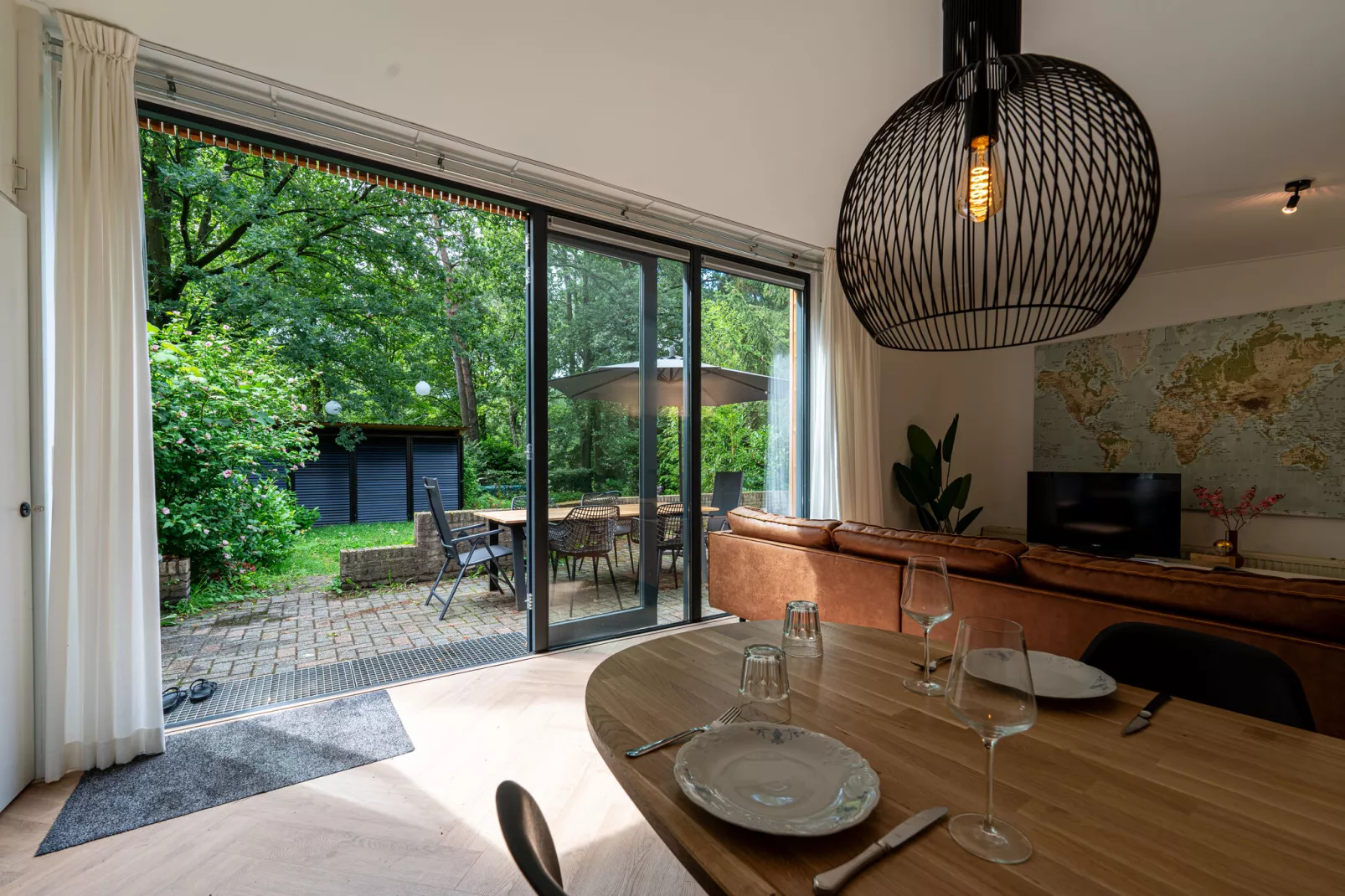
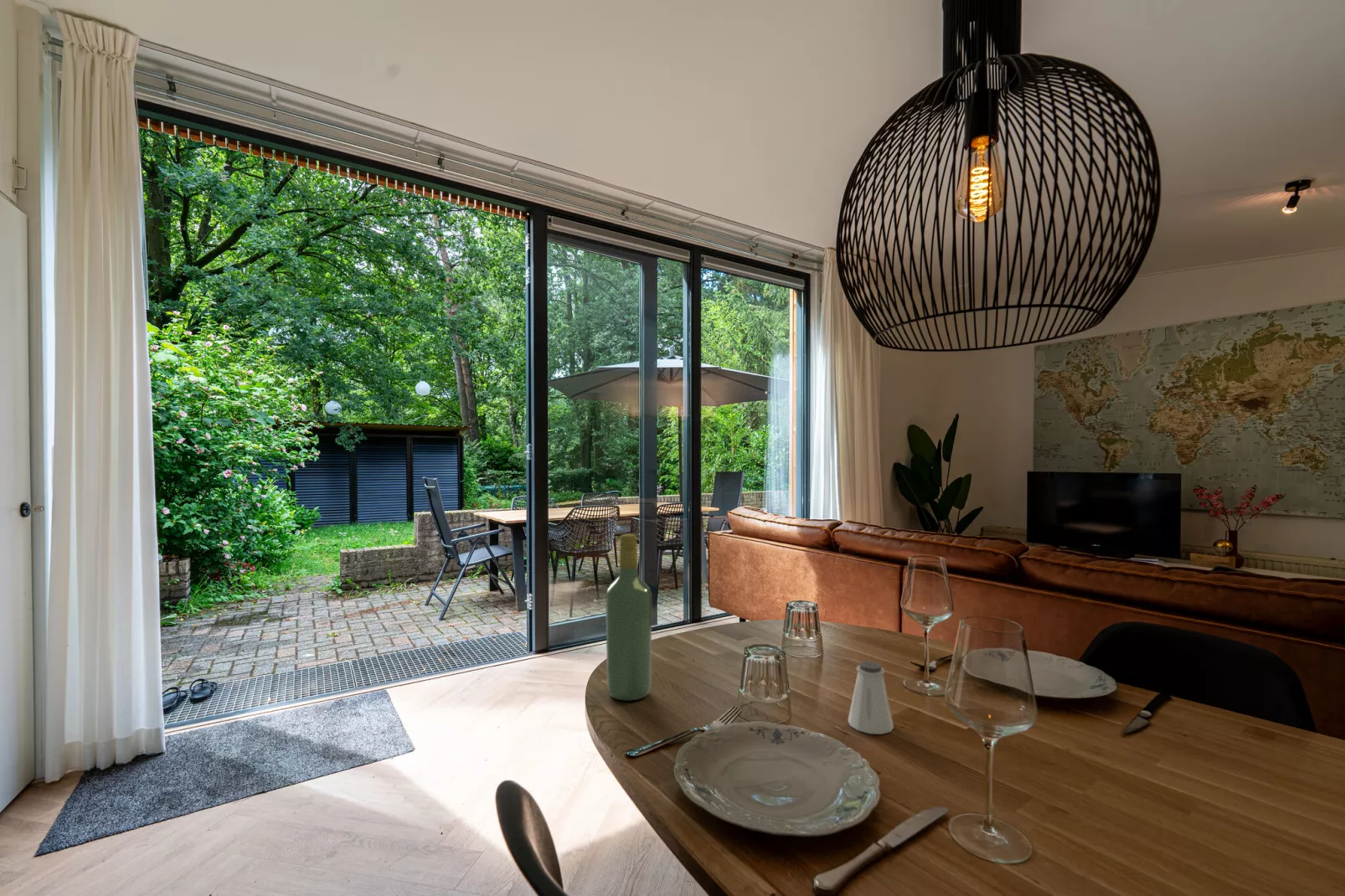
+ wine bottle [605,533,652,702]
+ saltshaker [847,660,894,735]
